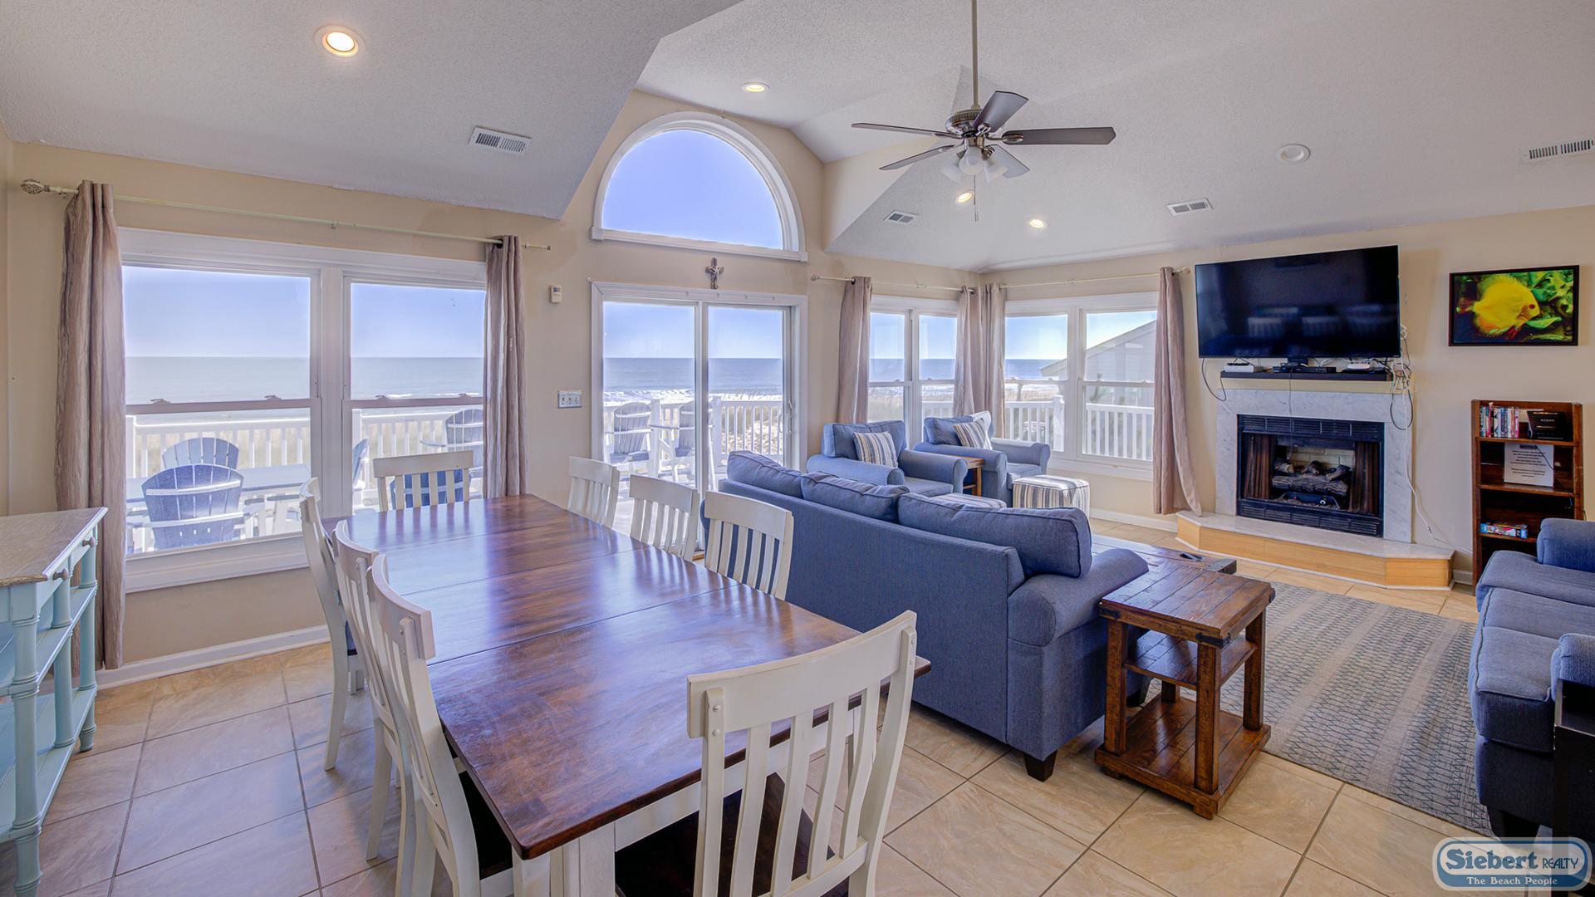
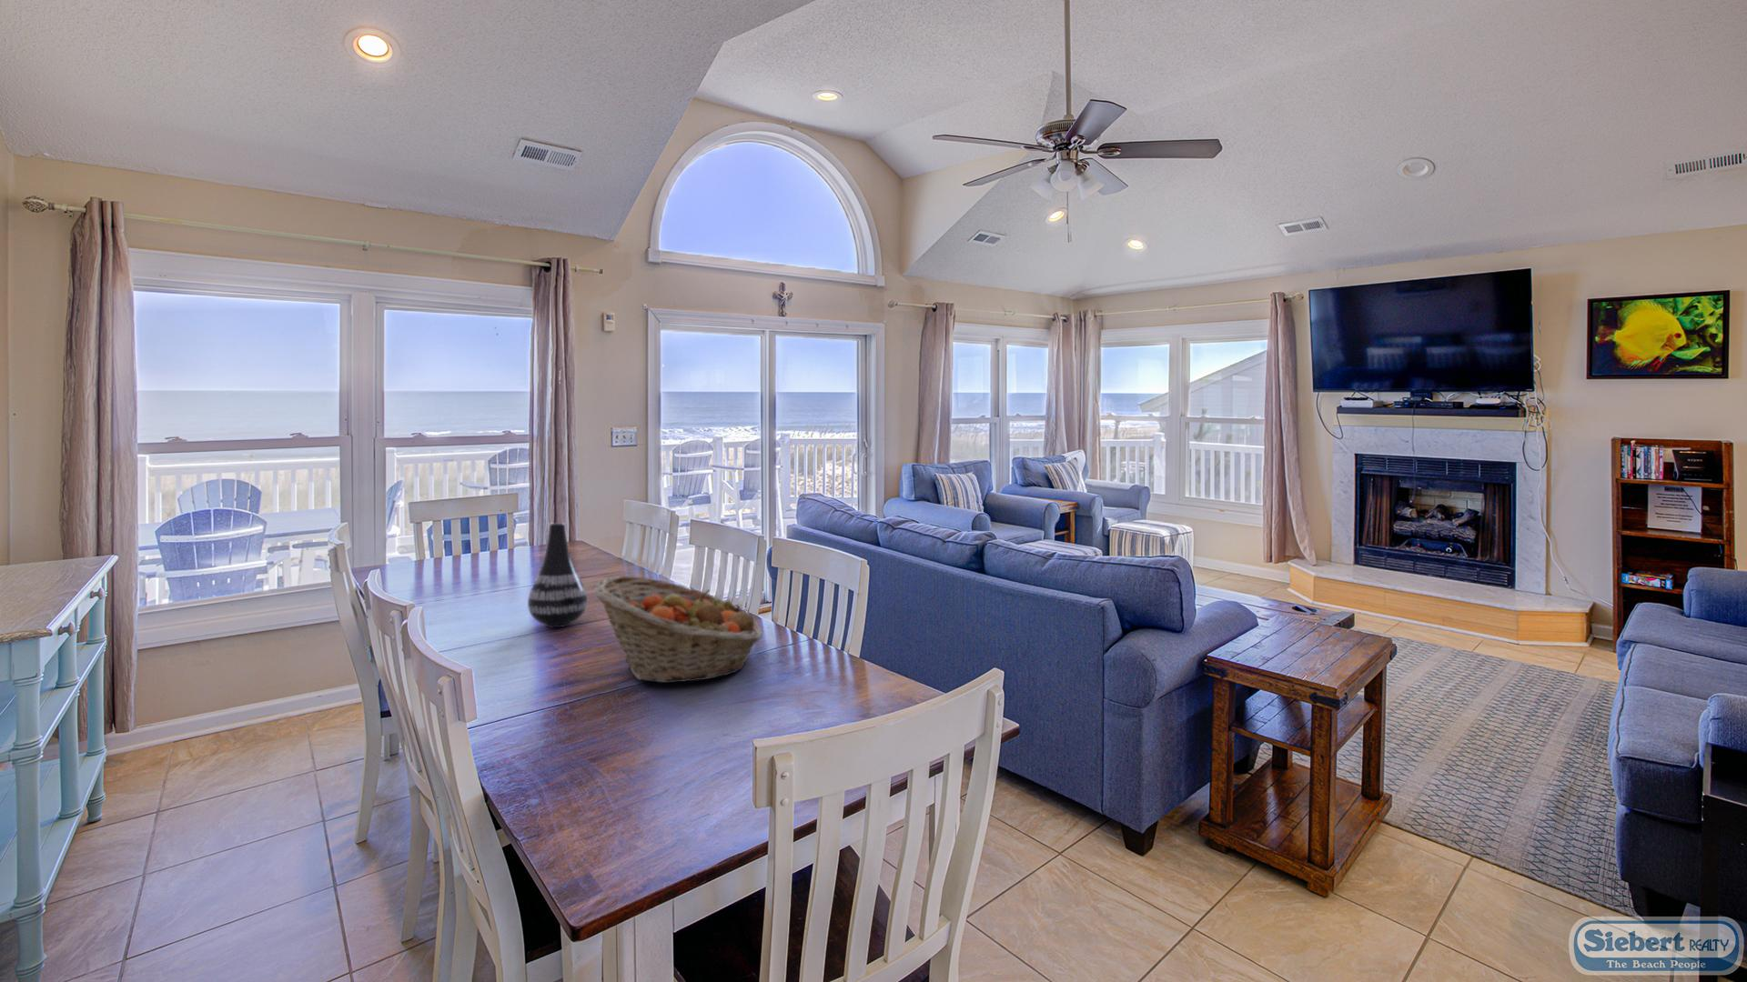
+ fruit basket [593,574,763,683]
+ vase [527,522,589,628]
